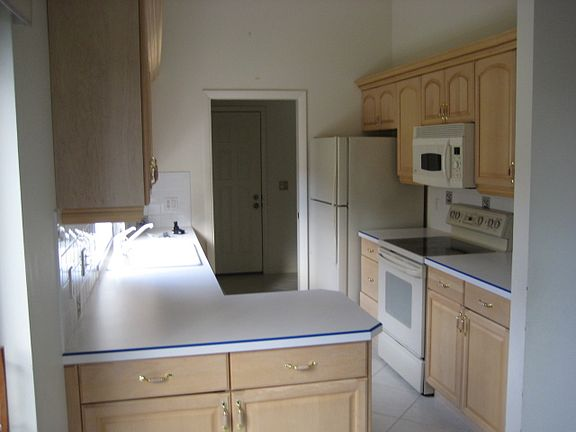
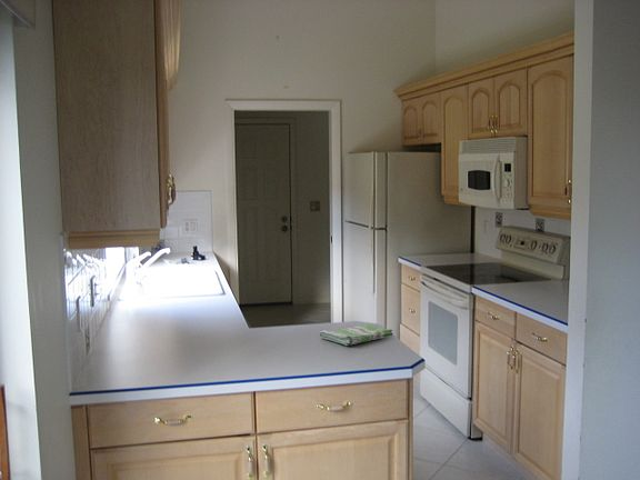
+ dish towel [318,323,394,347]
